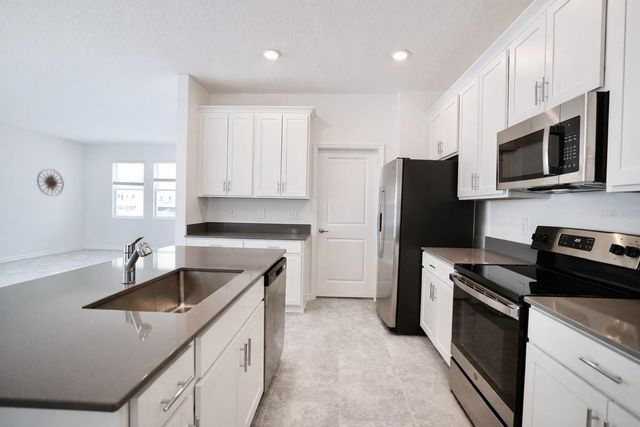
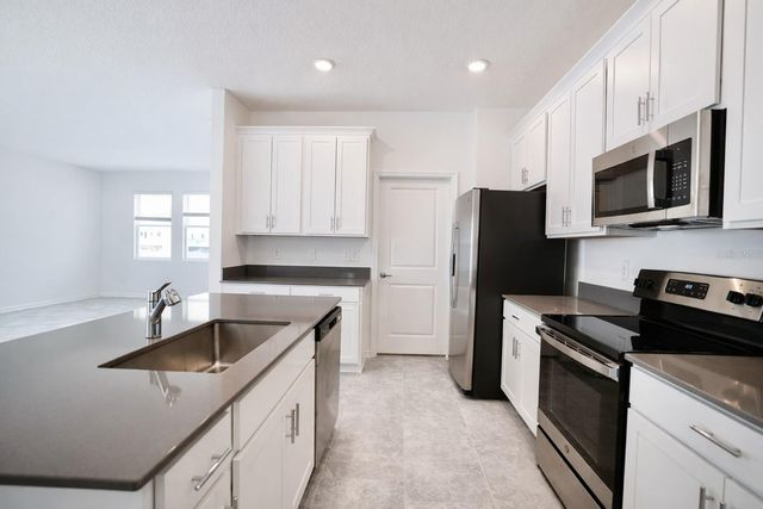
- wall art [36,168,65,197]
